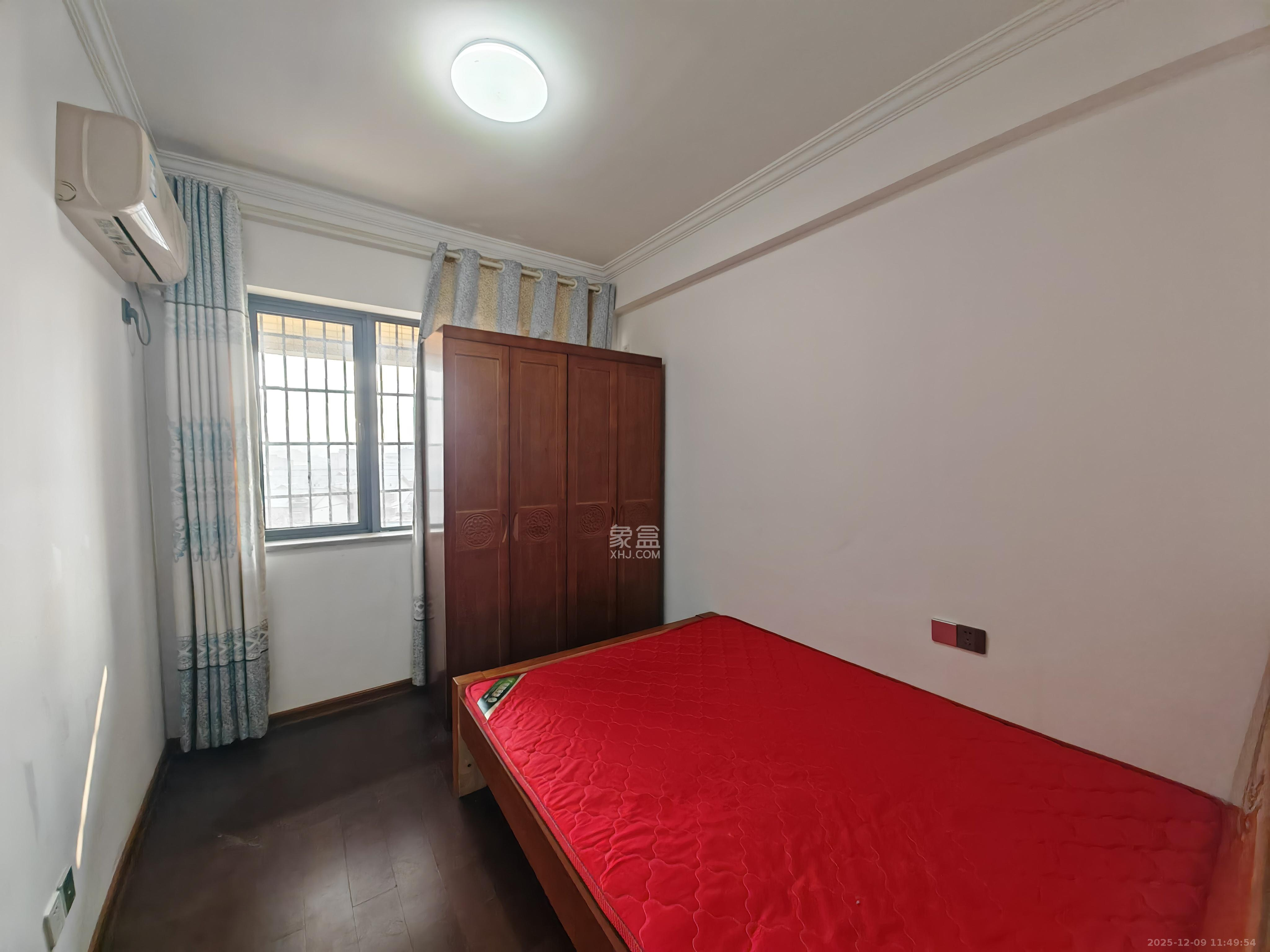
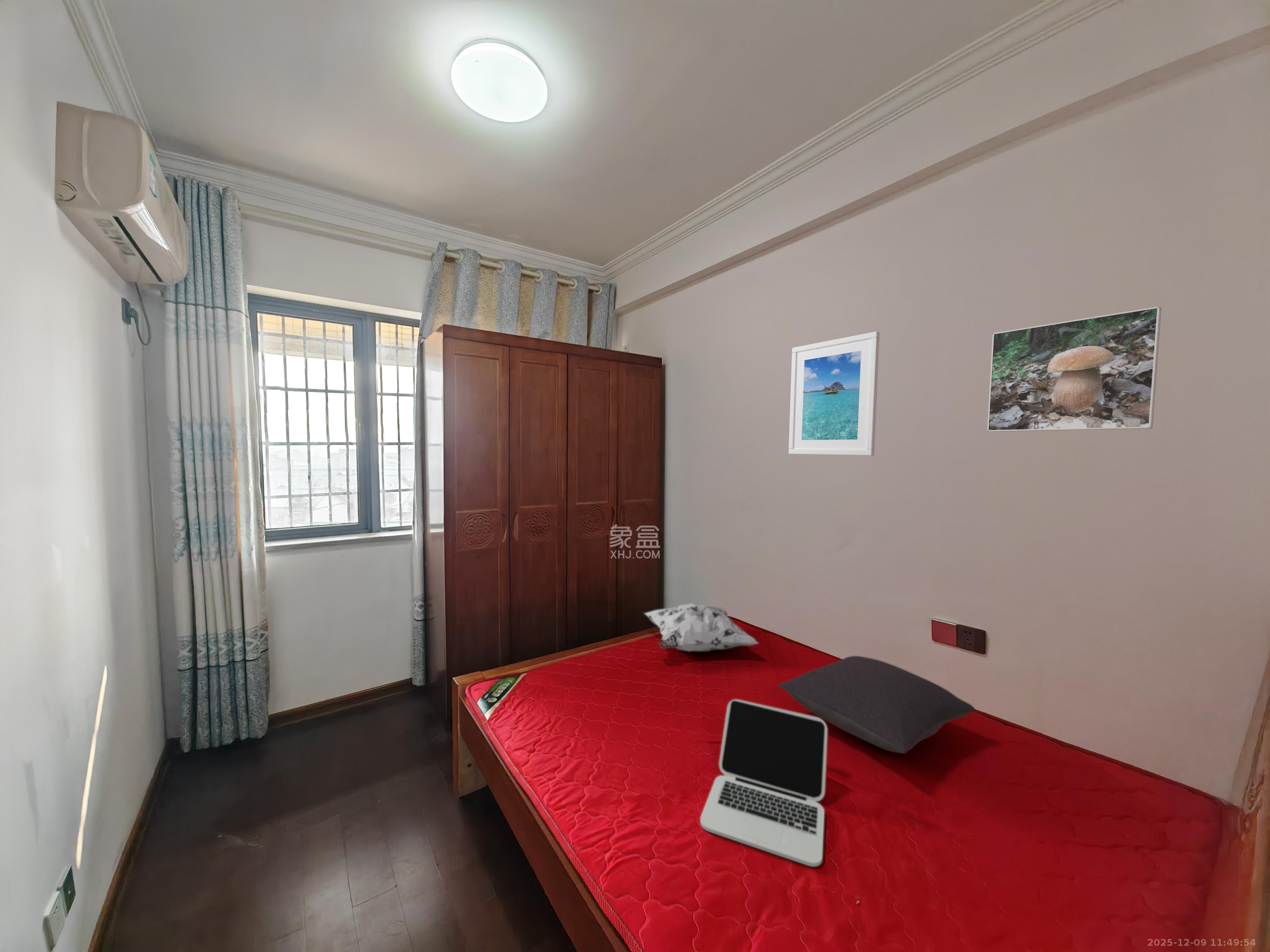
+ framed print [987,306,1162,432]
+ decorative pillow [644,602,759,652]
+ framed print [788,331,880,456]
+ laptop [700,699,828,867]
+ pillow [778,656,975,754]
